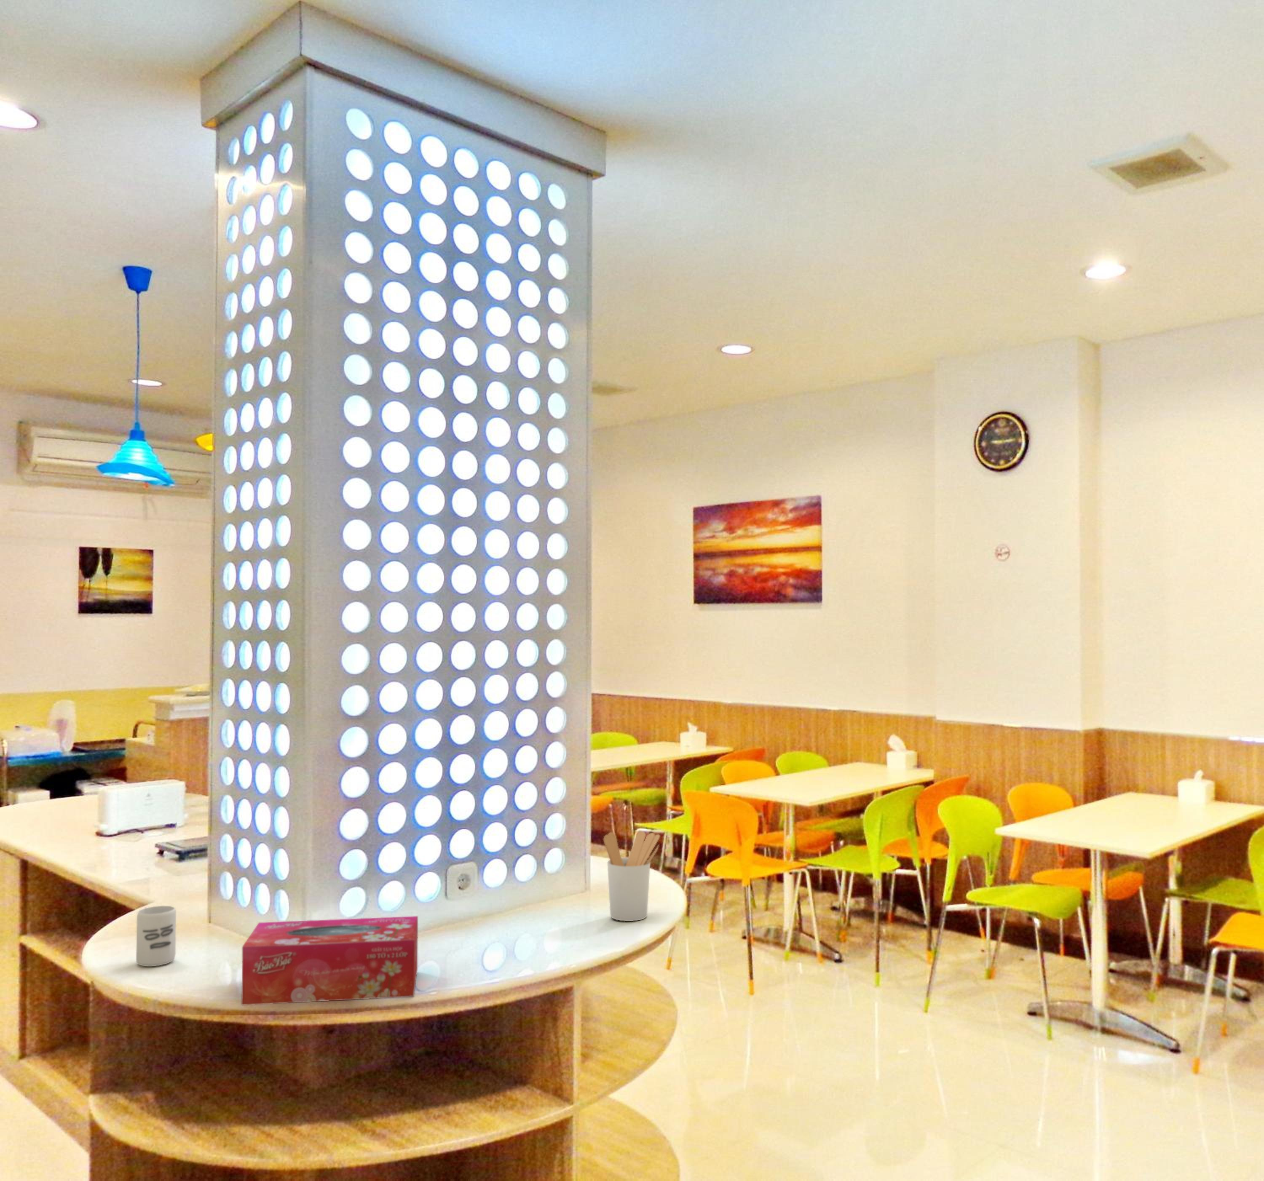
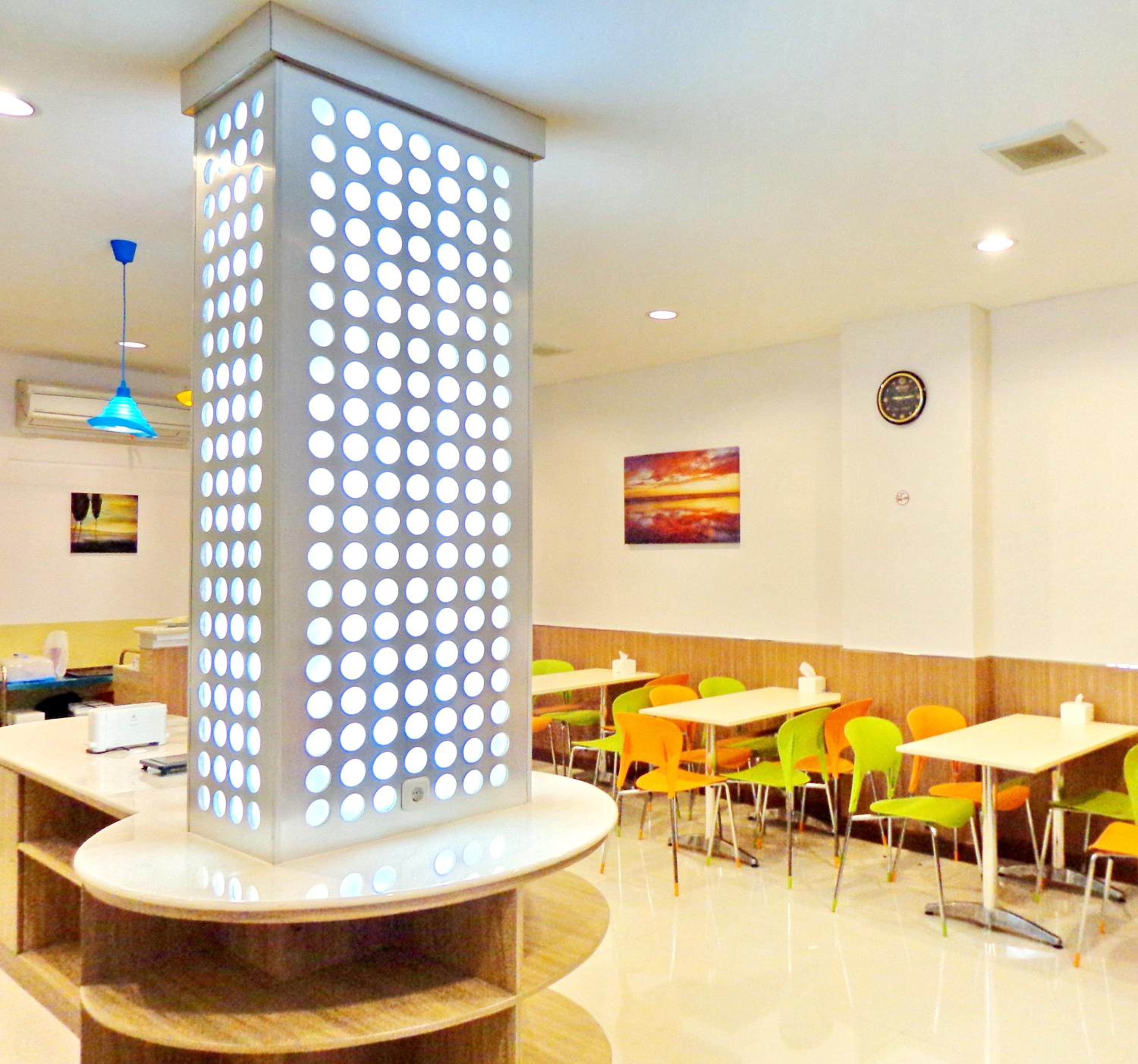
- cup [136,906,177,967]
- tissue box [241,916,419,1006]
- utensil holder [603,831,660,921]
